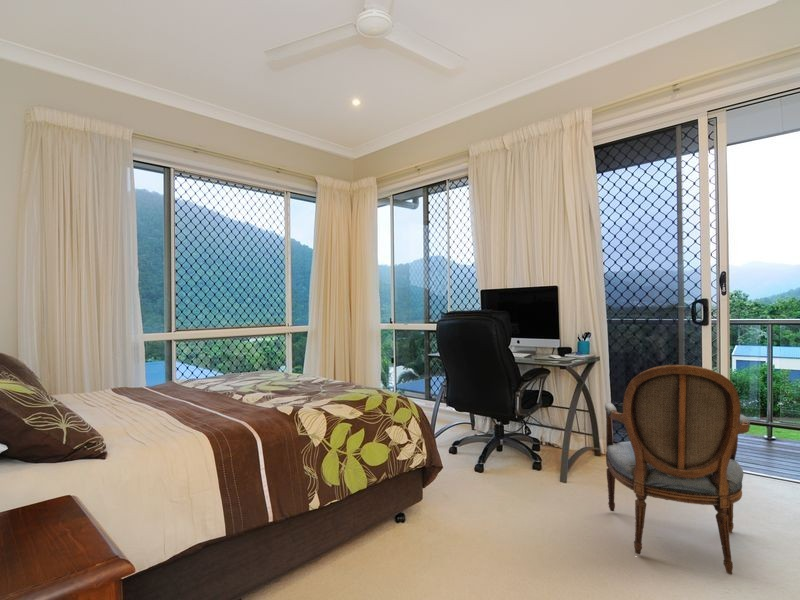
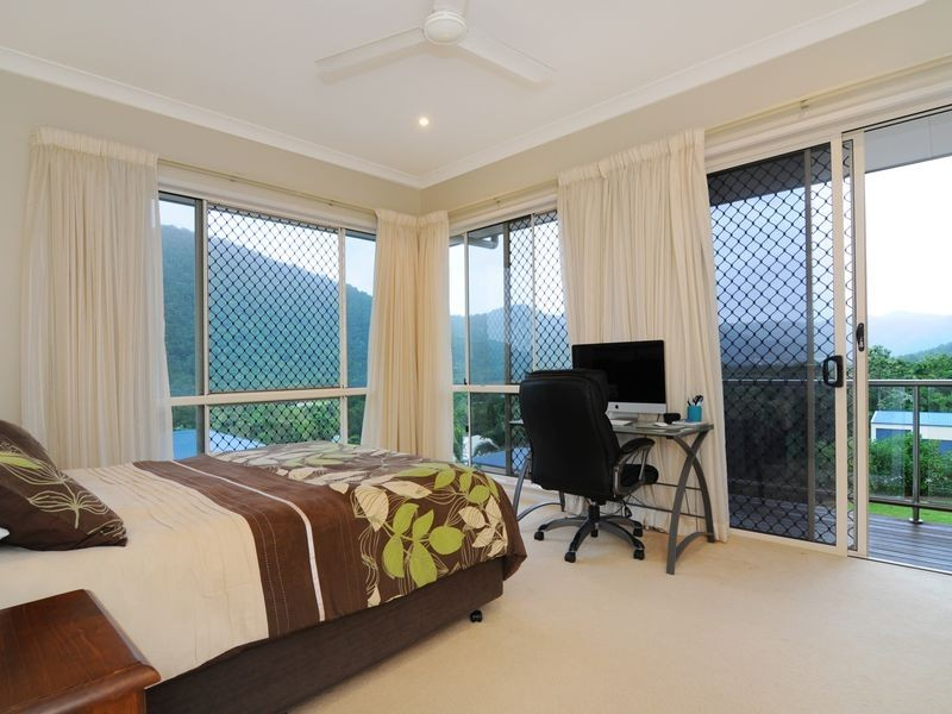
- armchair [604,364,751,575]
